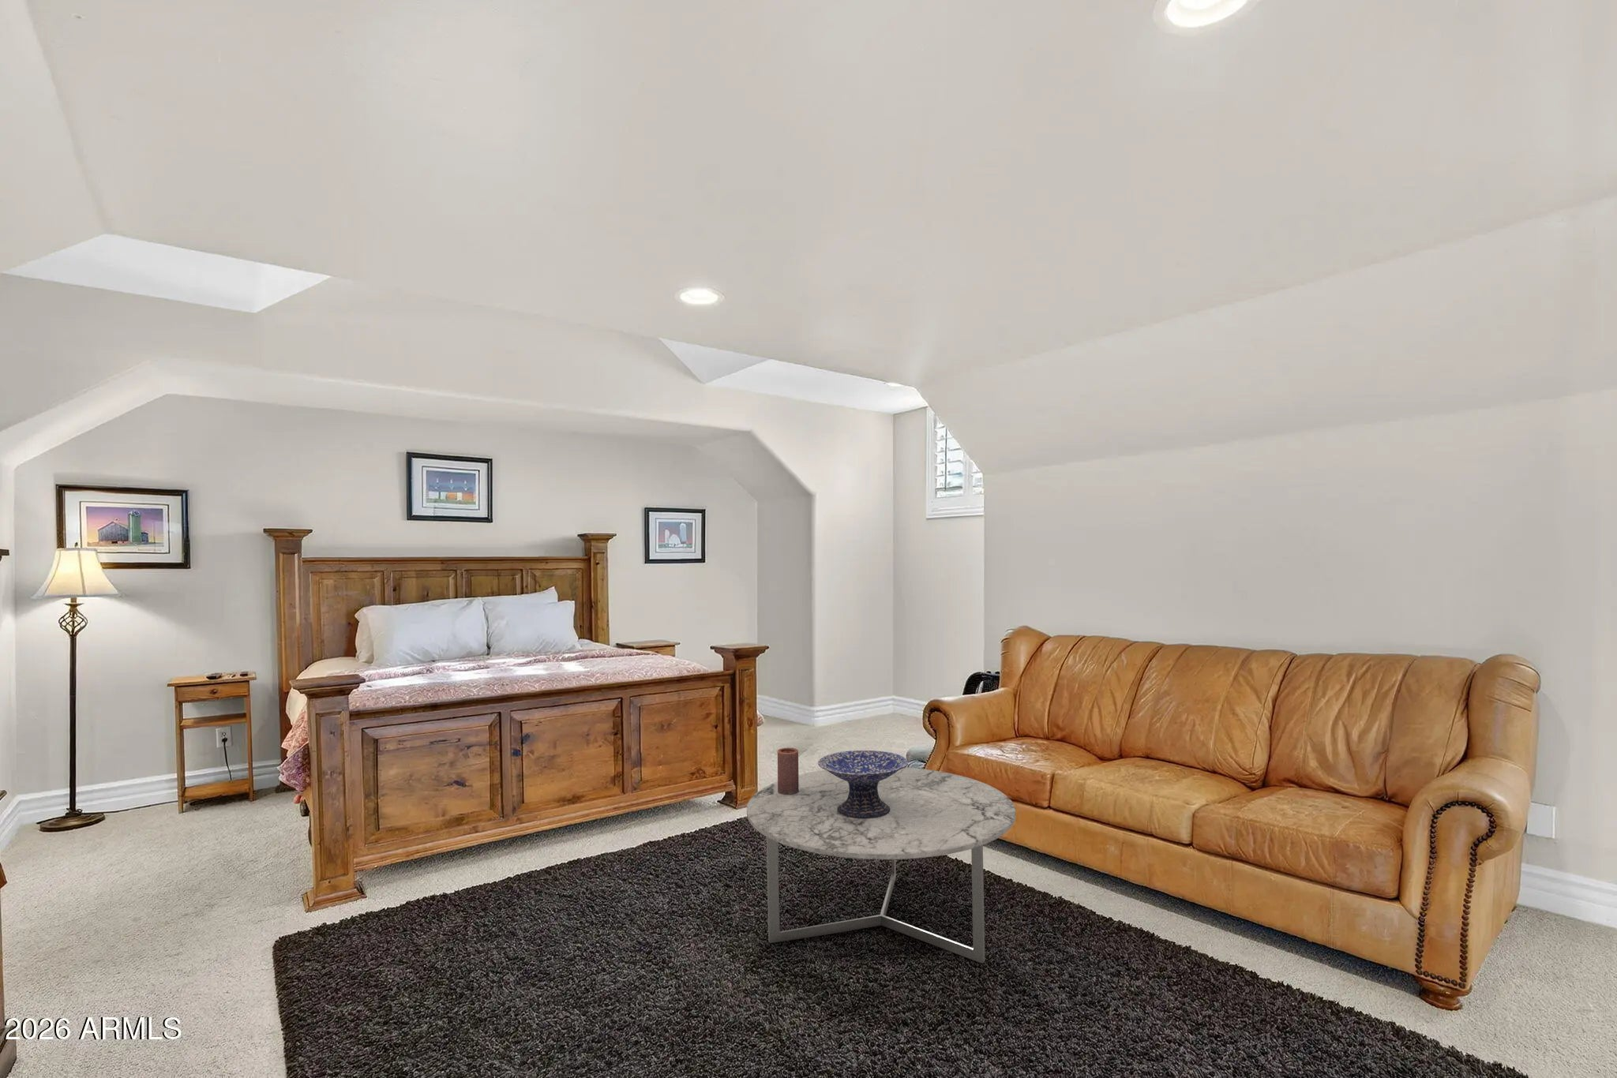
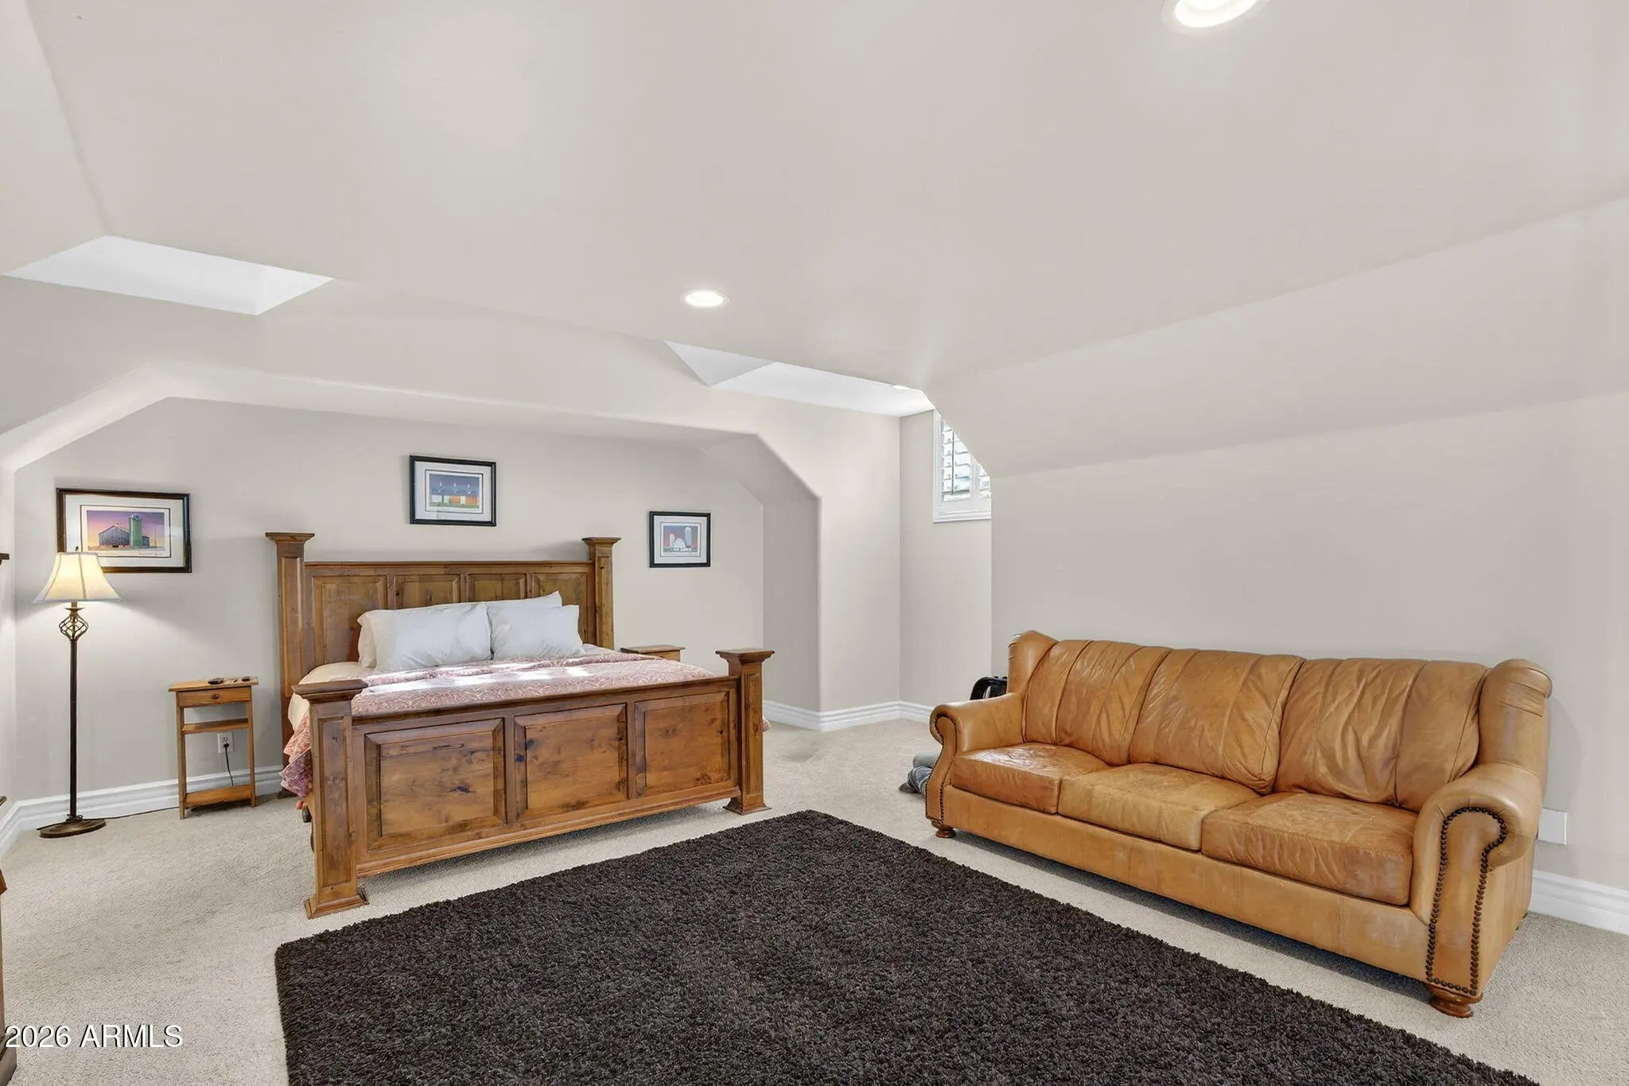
- decorative bowl [817,750,908,818]
- candle [777,747,799,795]
- coffee table [746,768,1017,964]
